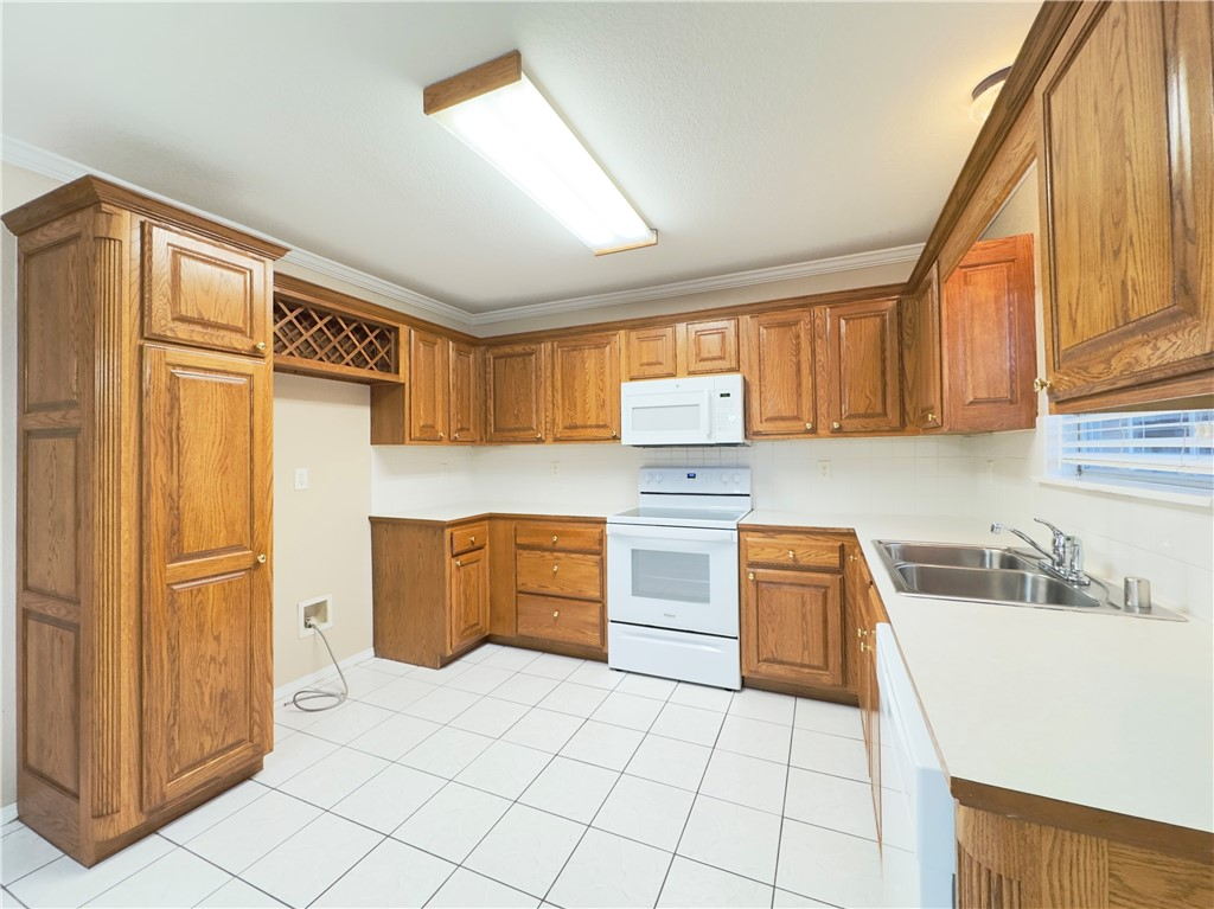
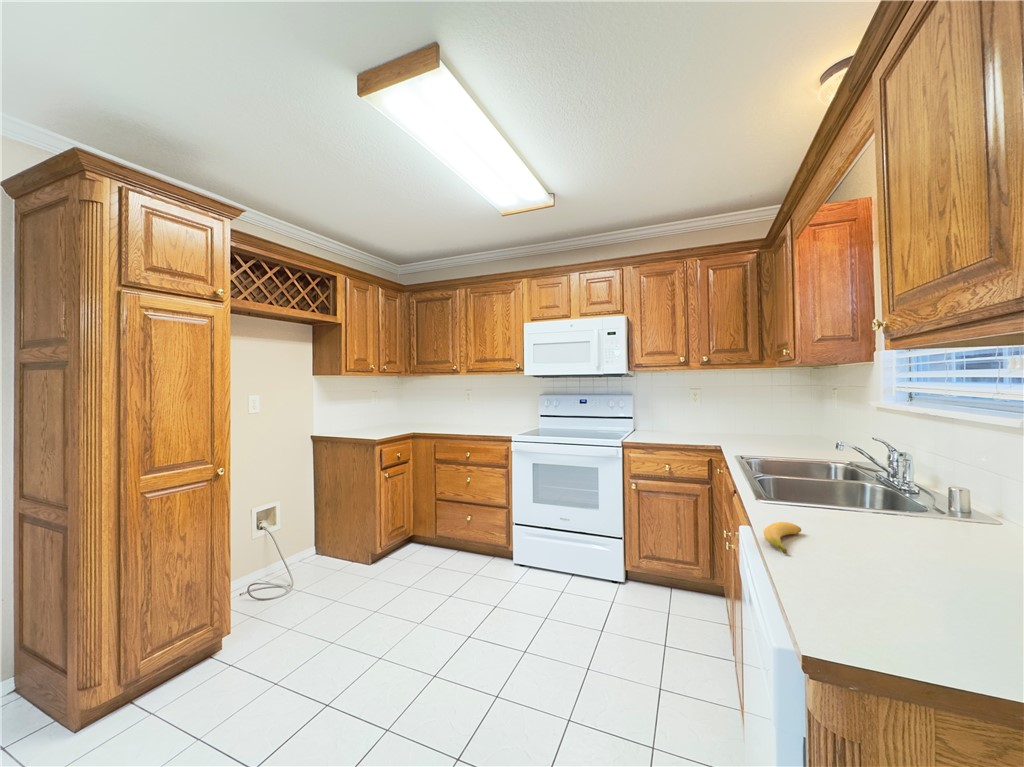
+ banana [763,521,802,555]
